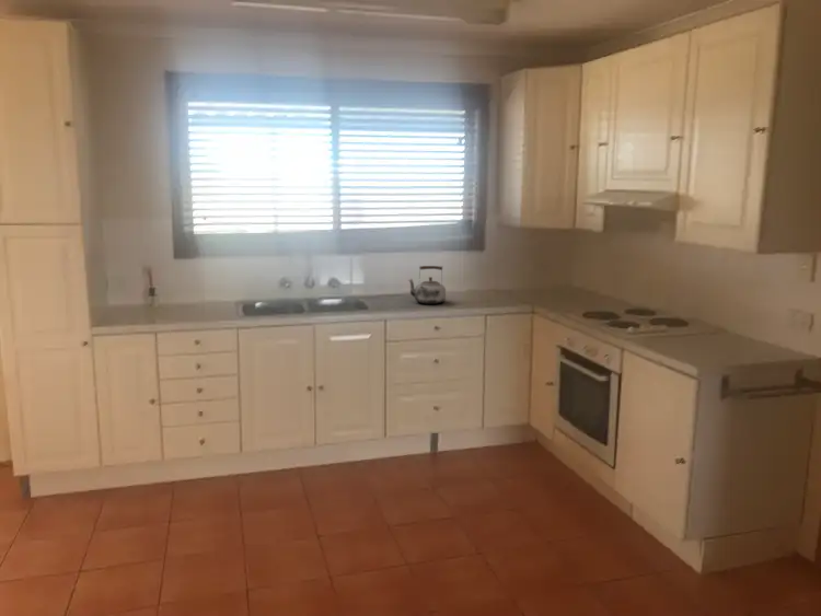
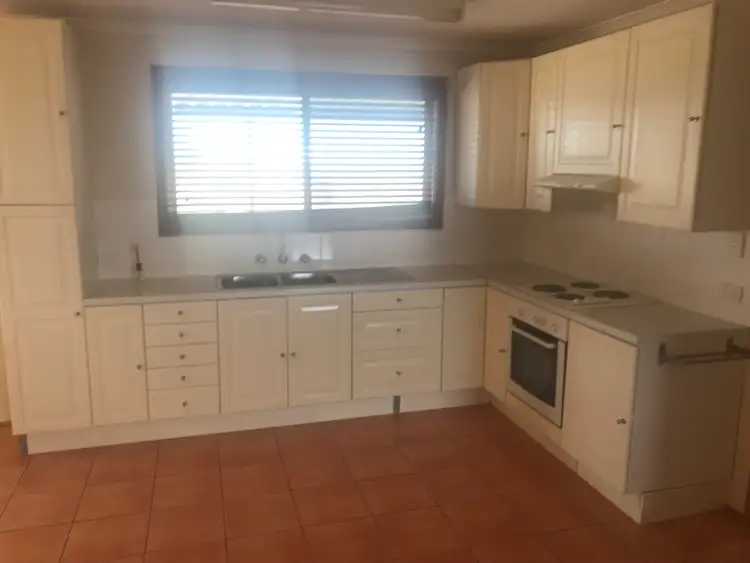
- kettle [408,265,447,305]
